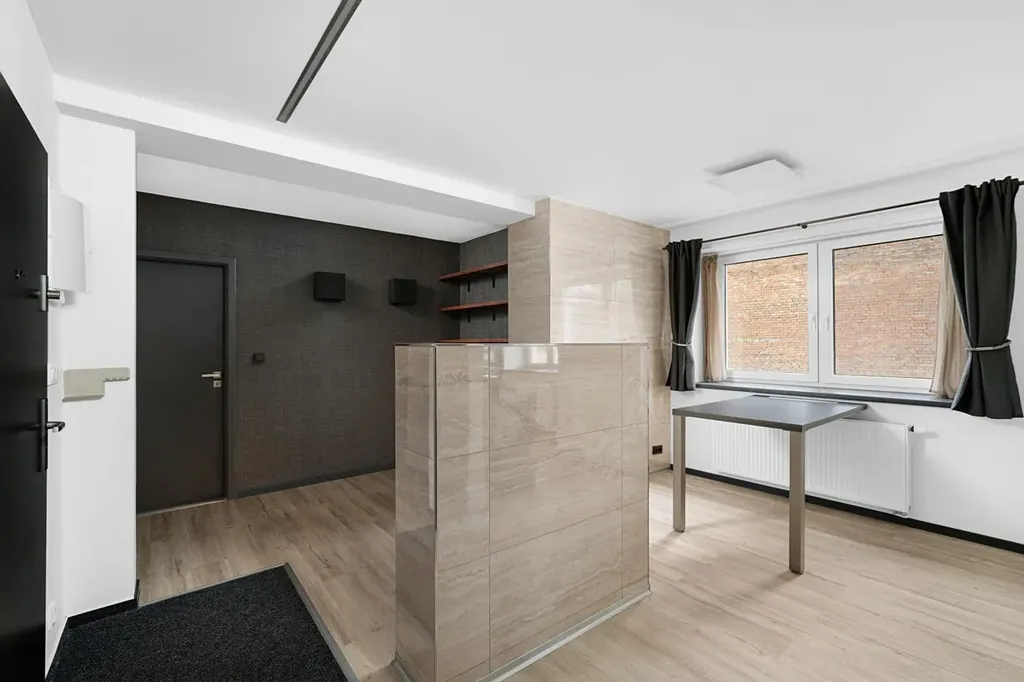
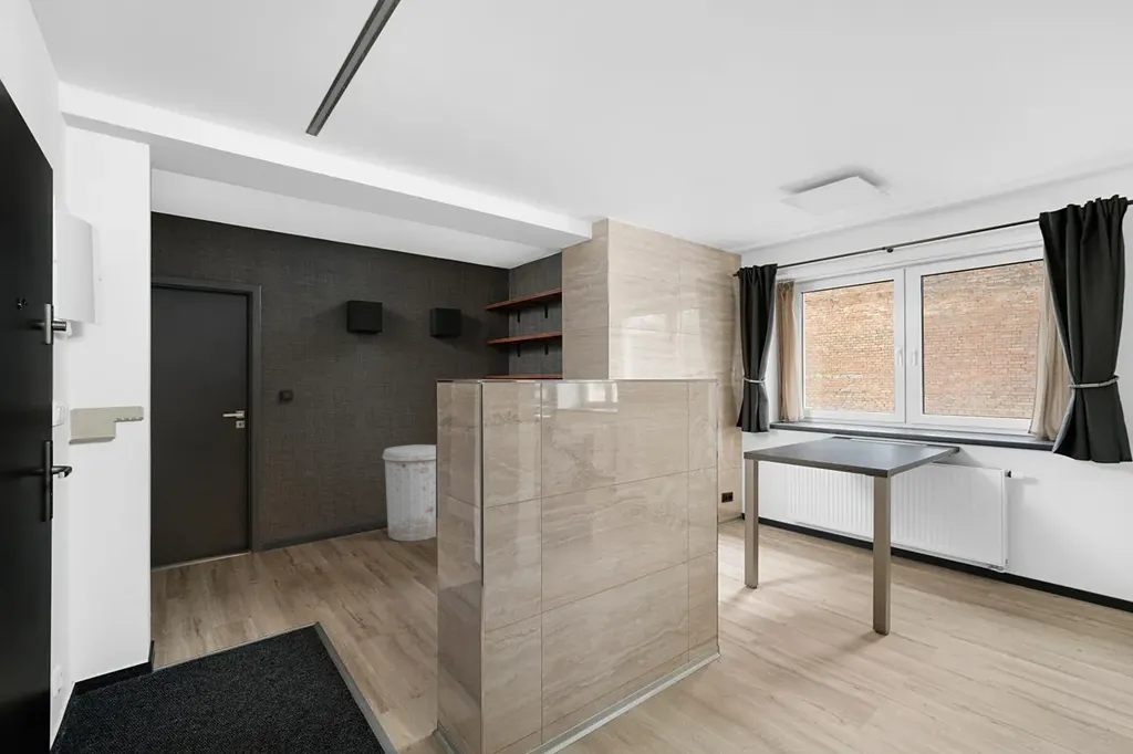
+ trash can [381,443,437,542]
